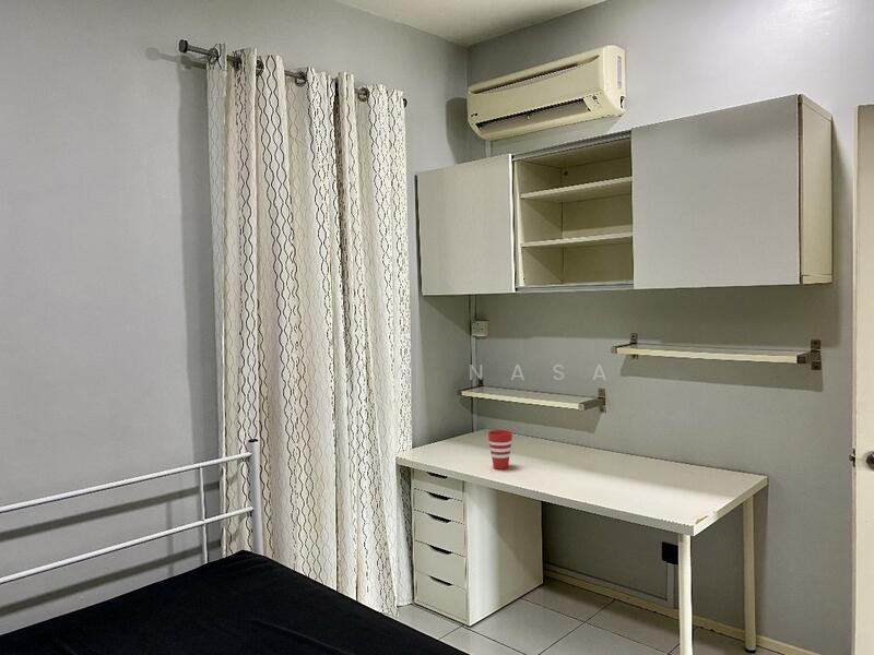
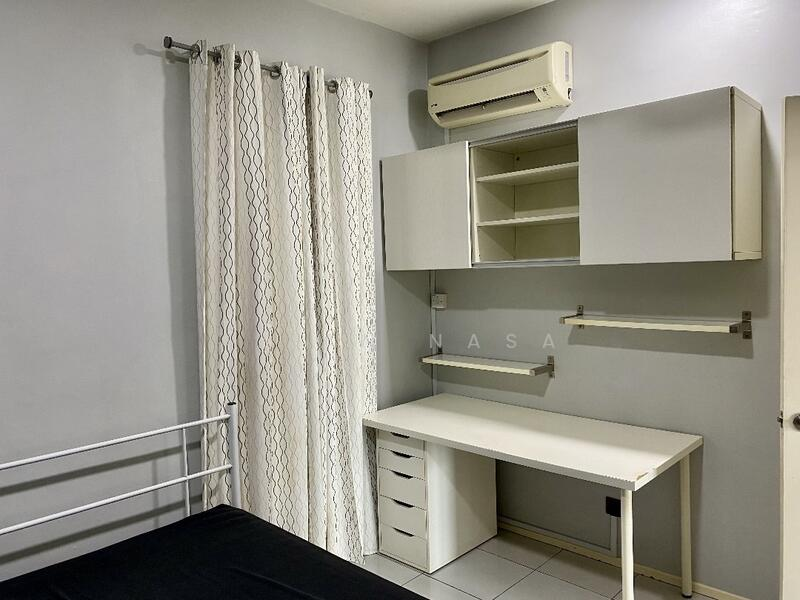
- cup [487,429,513,471]
